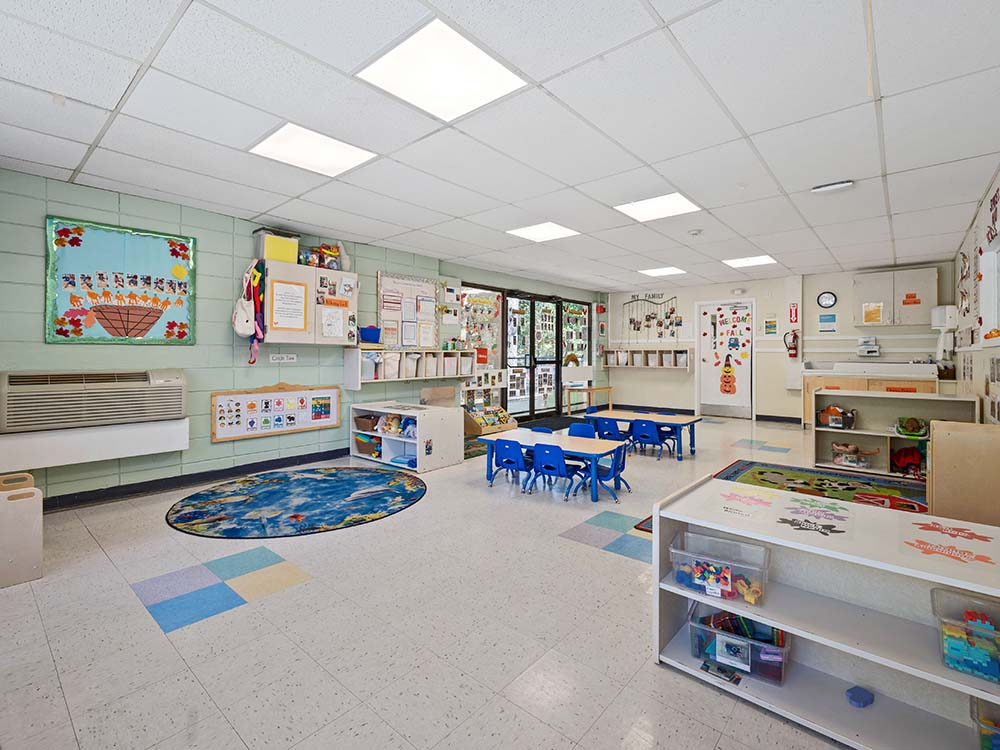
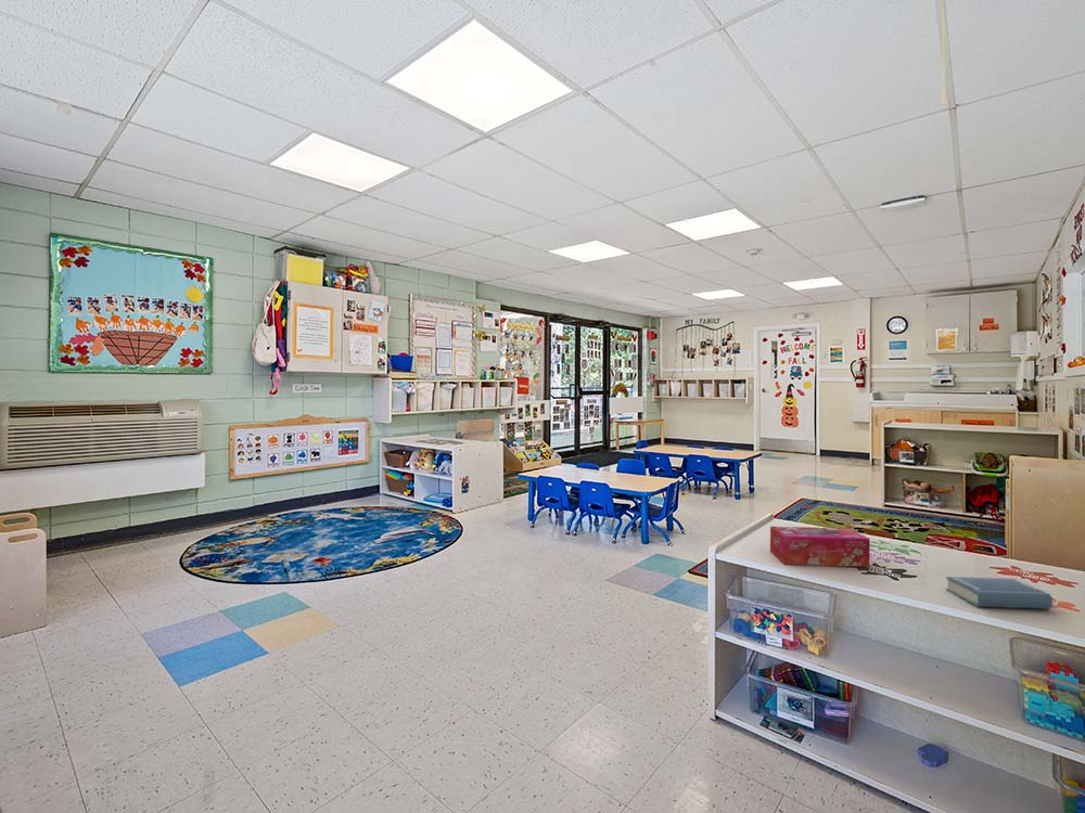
+ tissue box [769,526,871,568]
+ hardback book [945,576,1054,610]
